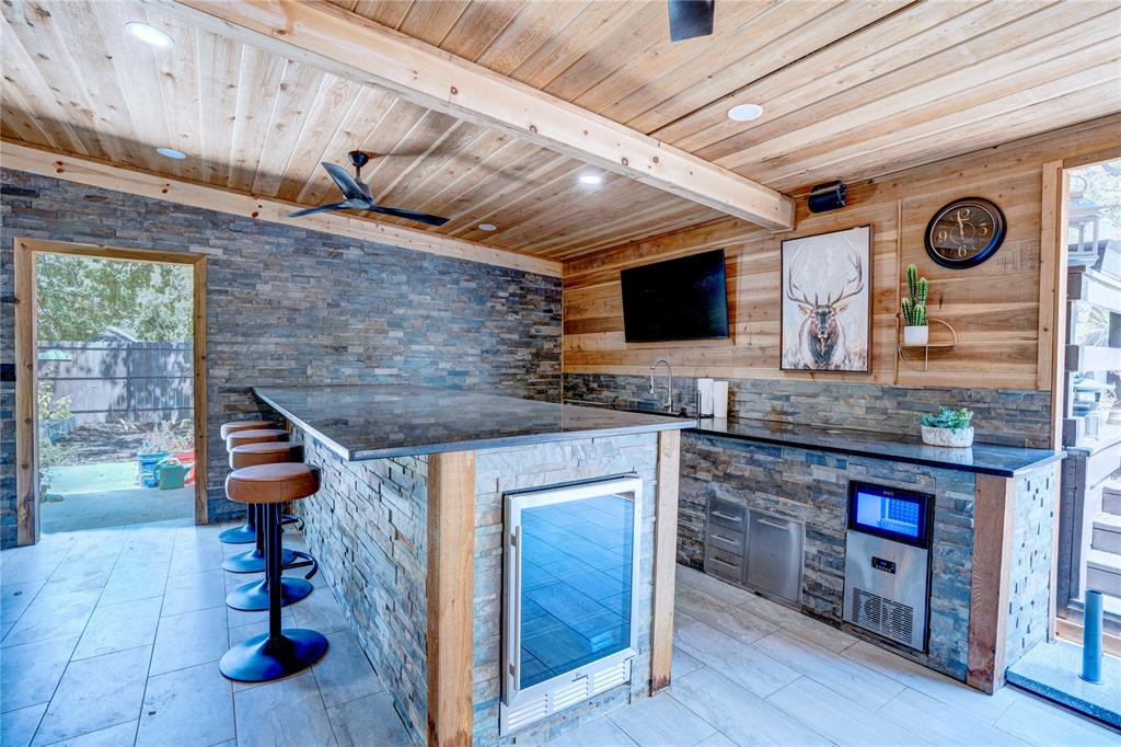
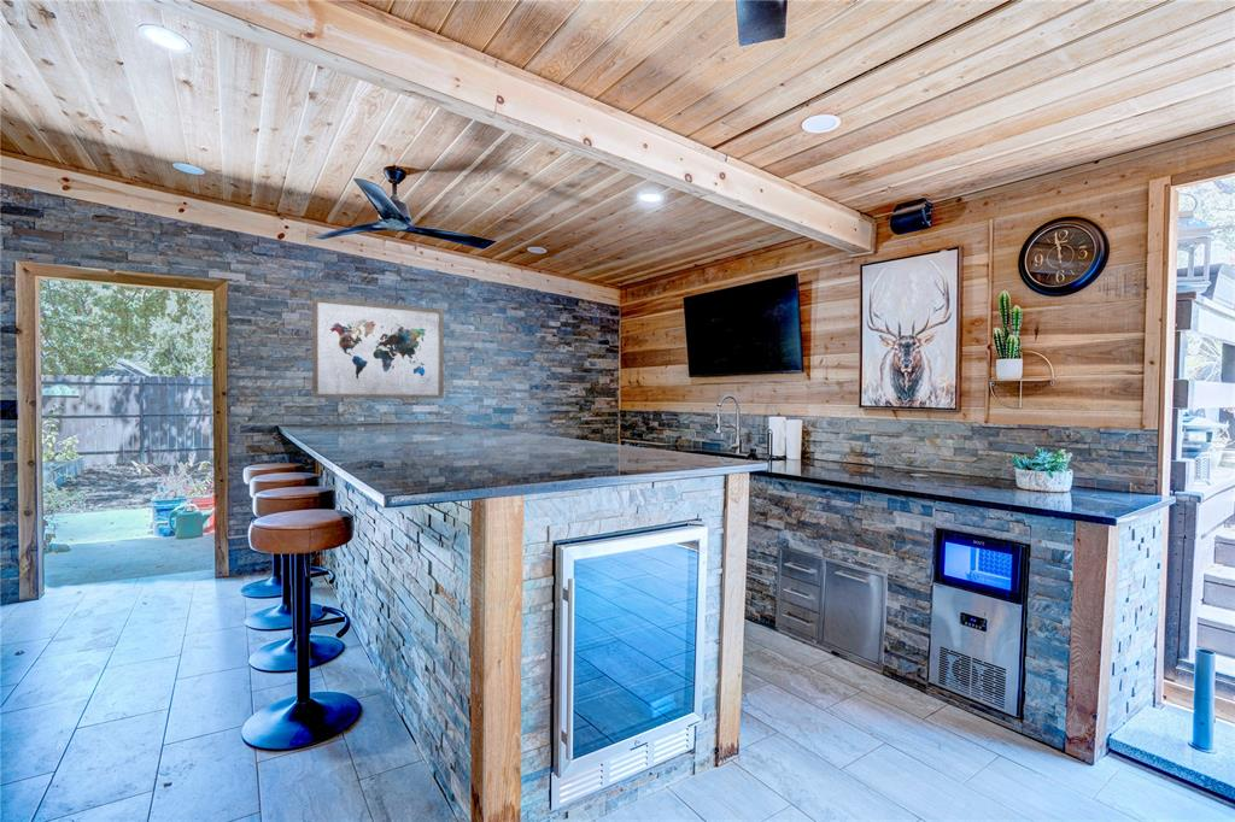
+ wall art [311,295,445,400]
